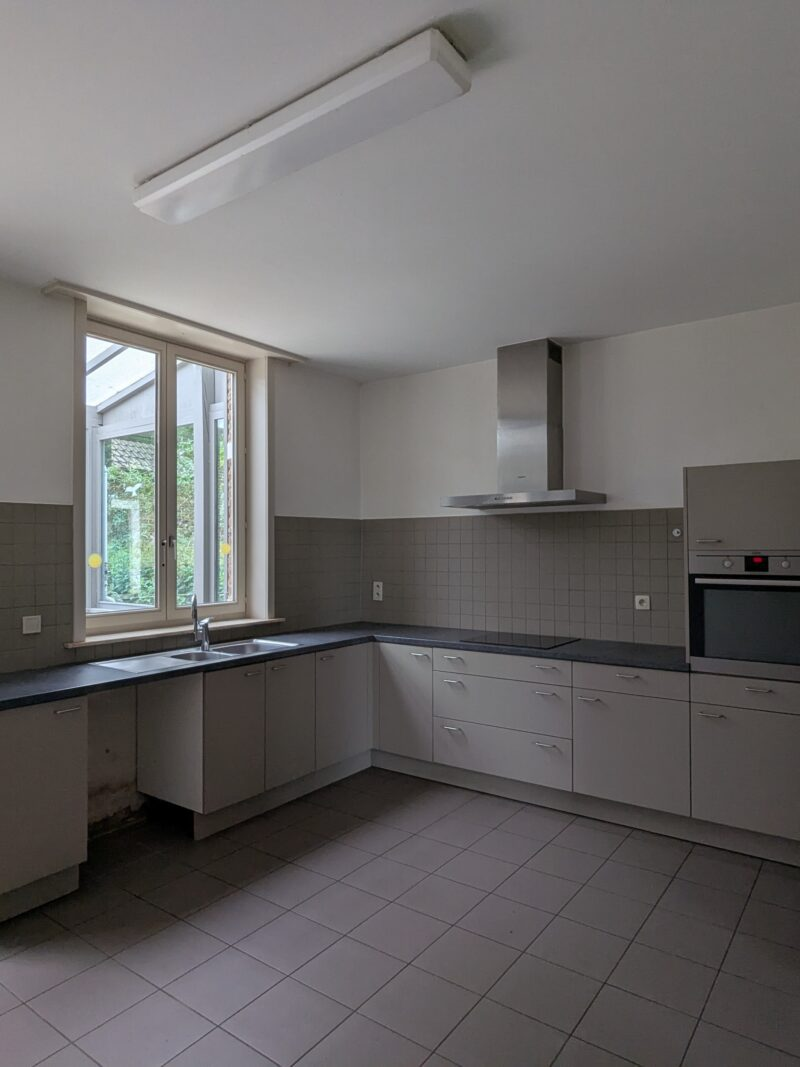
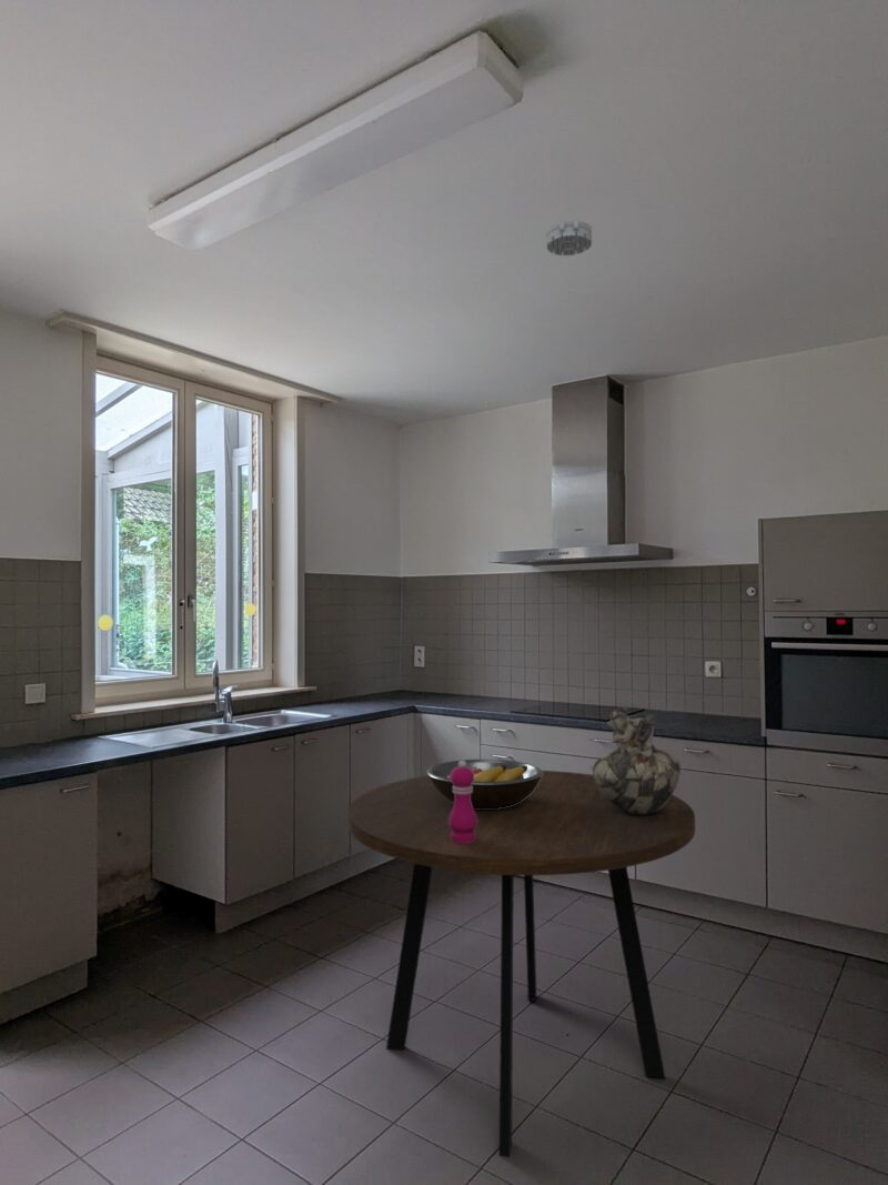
+ dining table [347,770,696,1158]
+ pepper mill [448,760,477,844]
+ smoke detector [545,219,593,257]
+ fruit bowl [426,759,543,809]
+ vase [592,705,682,814]
